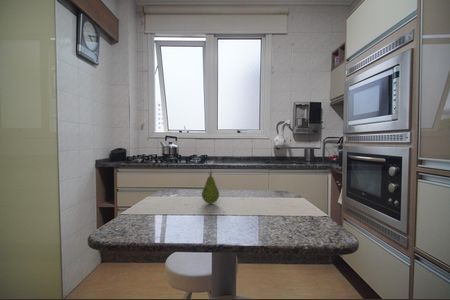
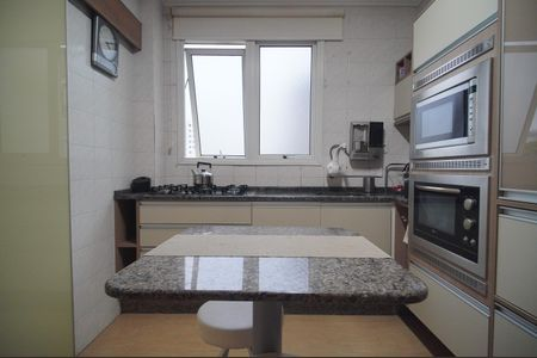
- fruit [201,172,220,205]
